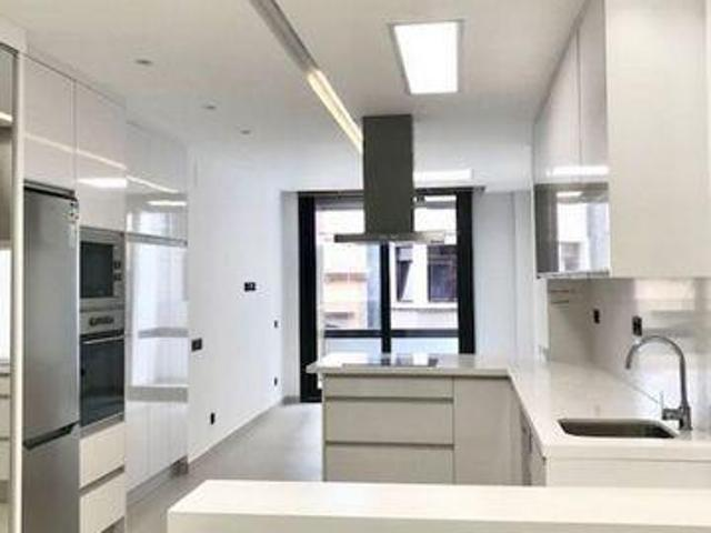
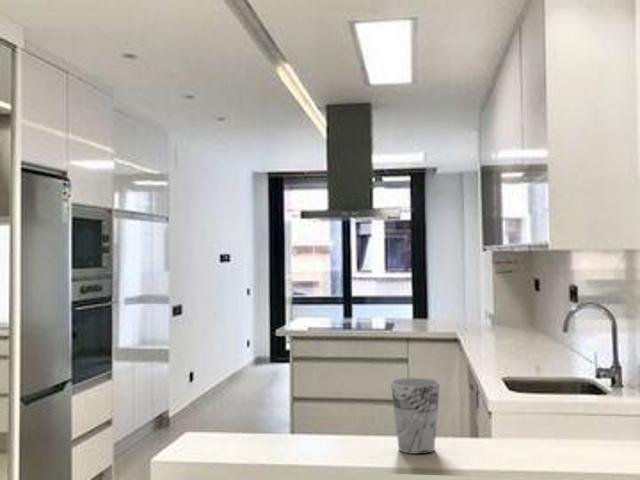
+ cup [390,377,441,455]
